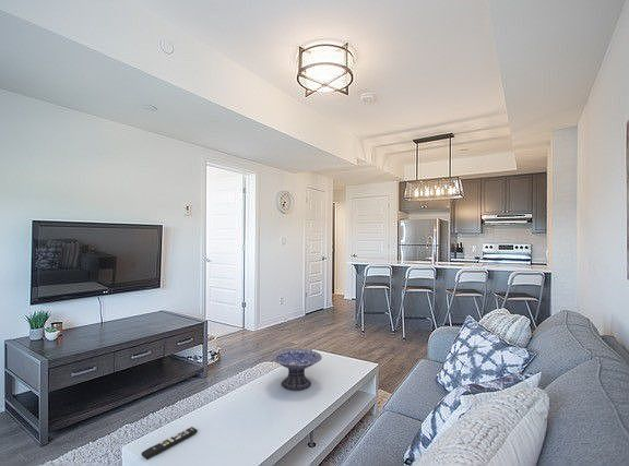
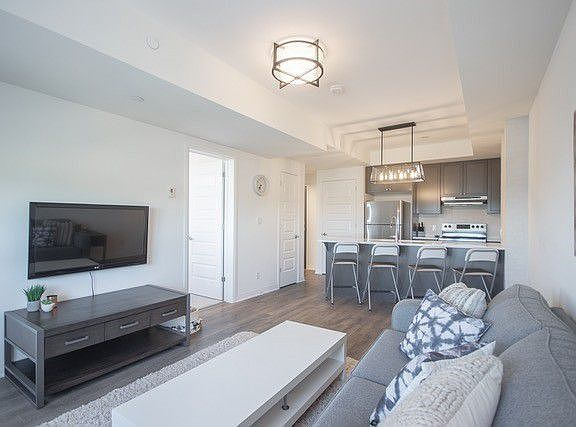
- decorative bowl [271,348,323,391]
- remote control [140,426,199,461]
